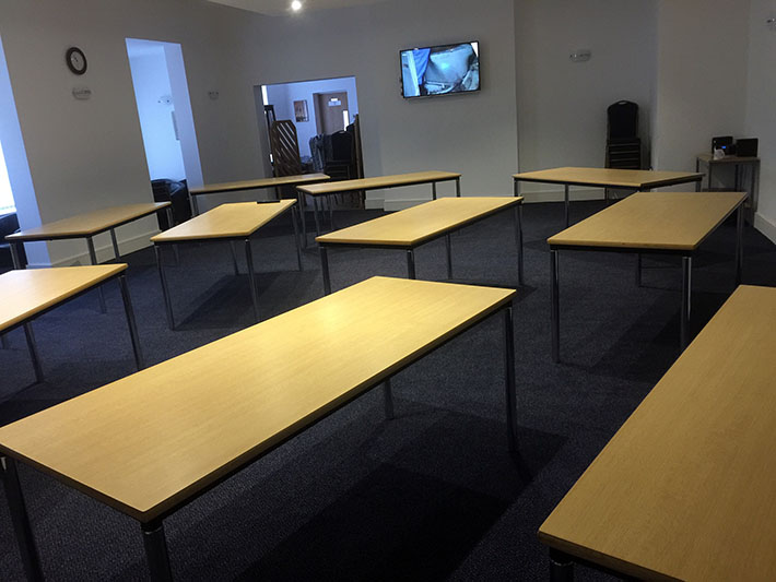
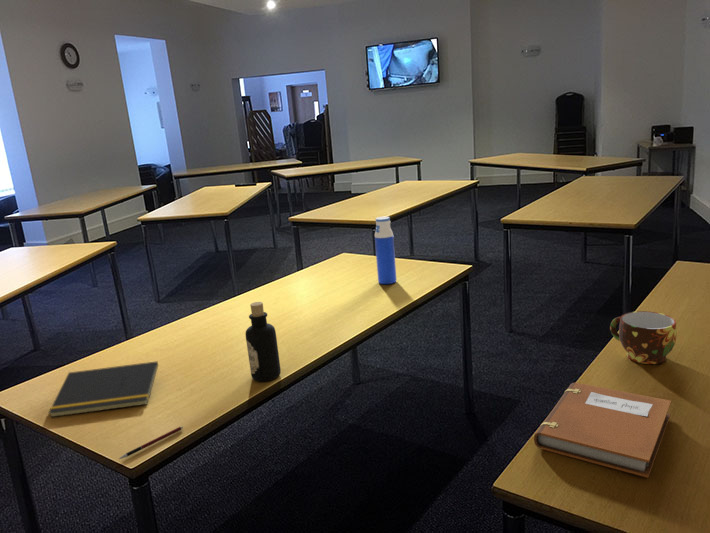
+ pen [118,426,184,460]
+ bottle [245,301,282,382]
+ cup [609,310,678,365]
+ notepad [48,360,159,418]
+ notebook [533,382,672,479]
+ water bottle [374,216,397,285]
